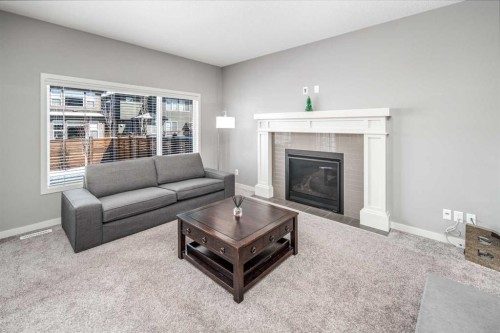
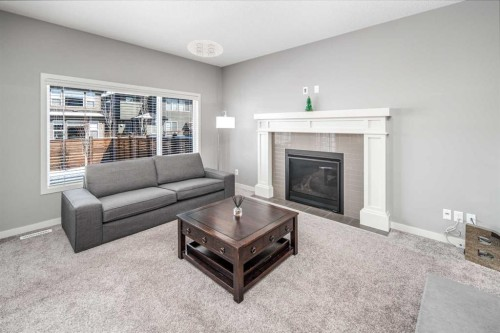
+ ceiling light [186,39,224,58]
